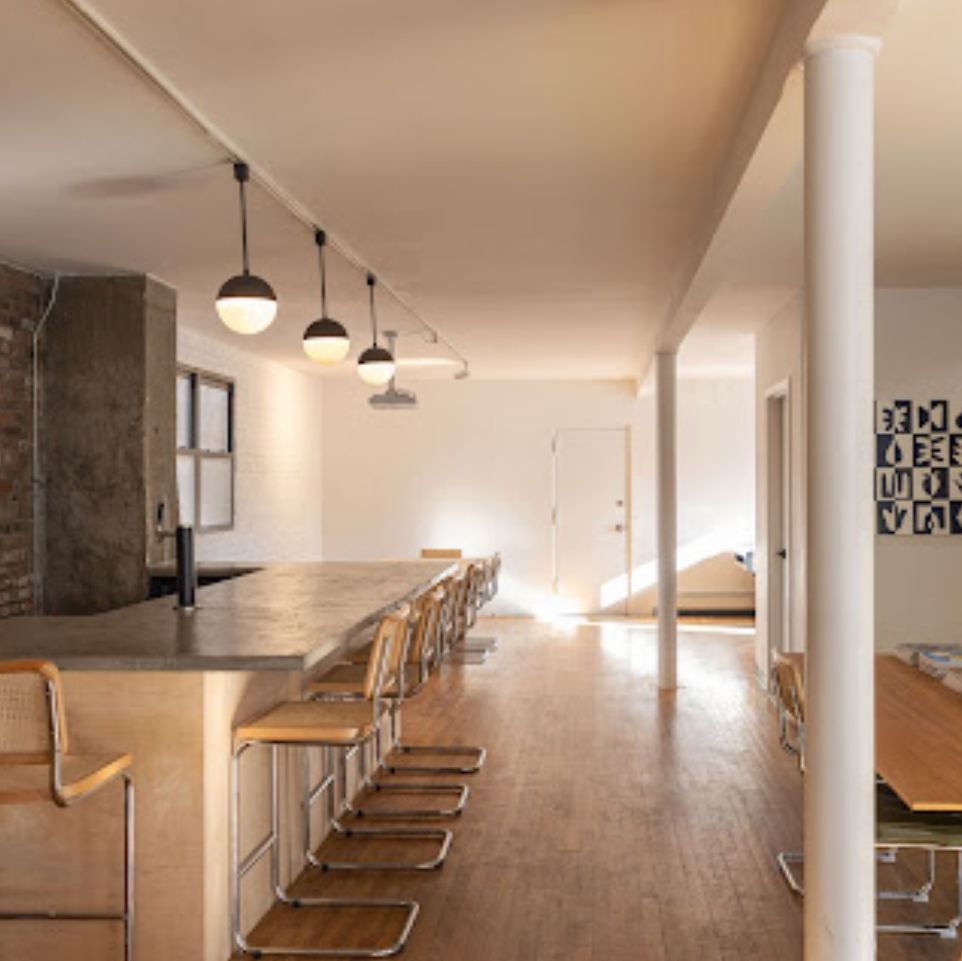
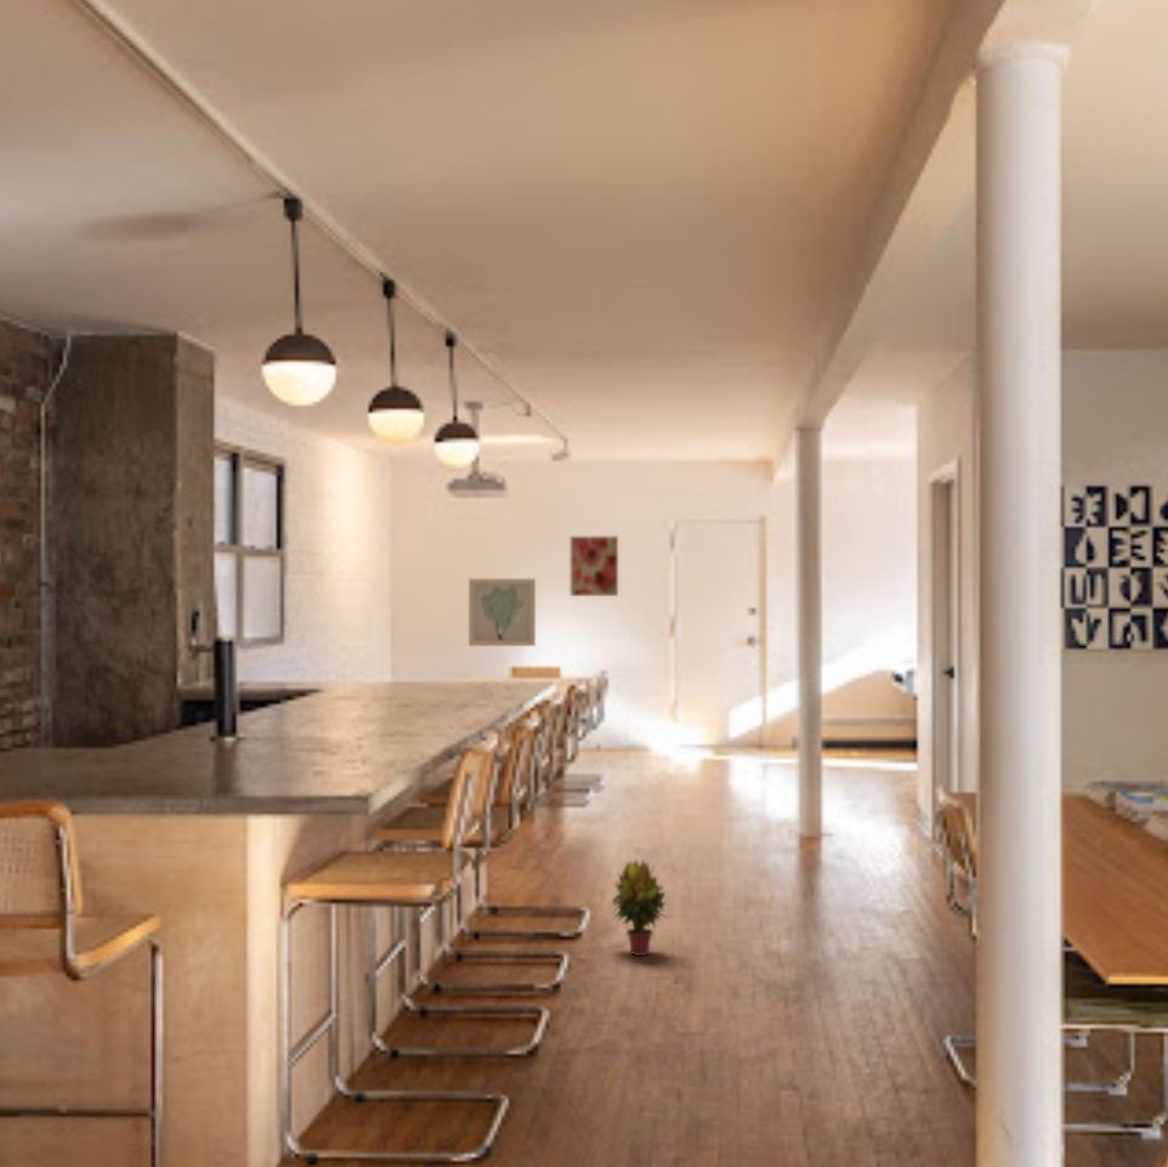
+ wall art [569,536,619,597]
+ wall art [467,578,537,647]
+ potted plant [609,857,670,957]
